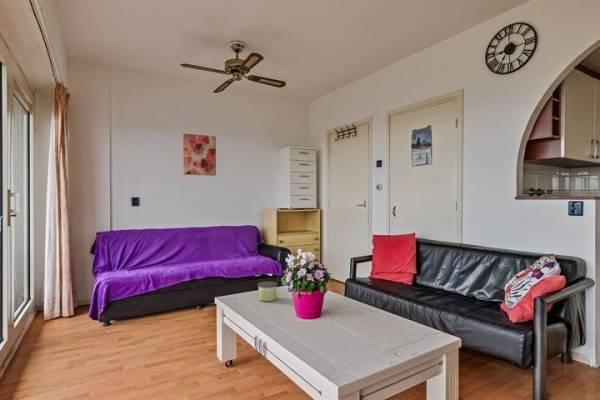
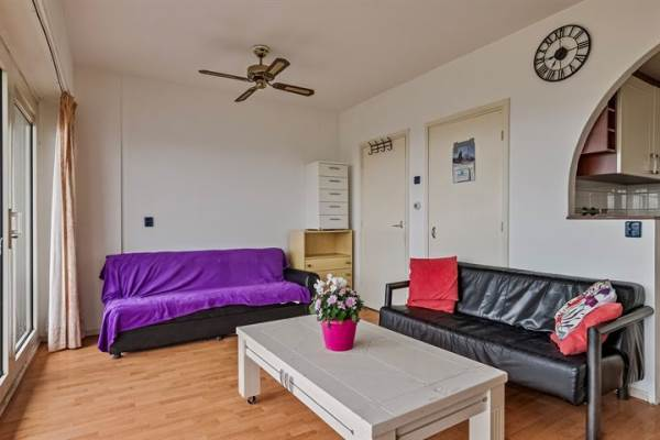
- wall art [182,133,217,177]
- candle [257,280,278,302]
